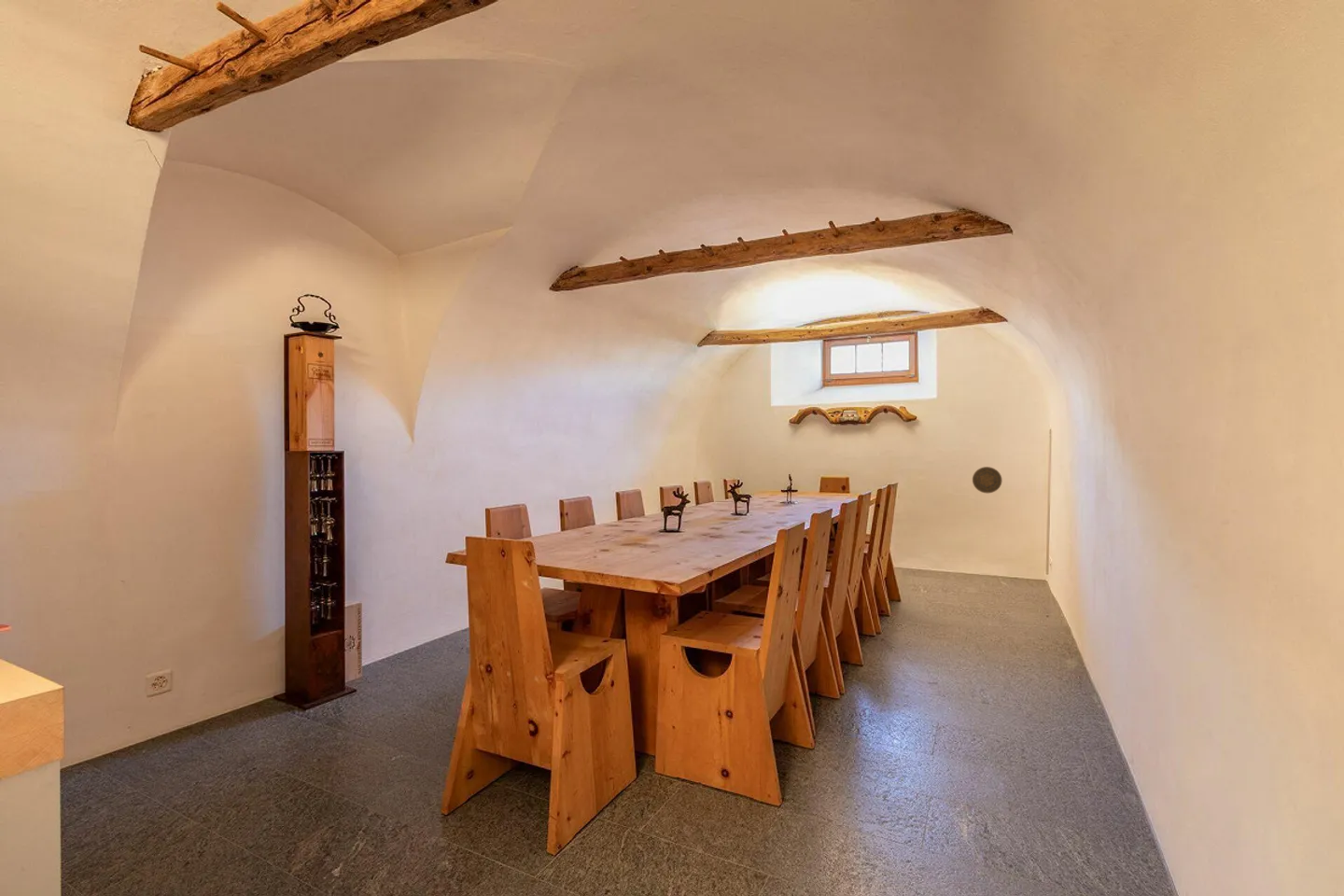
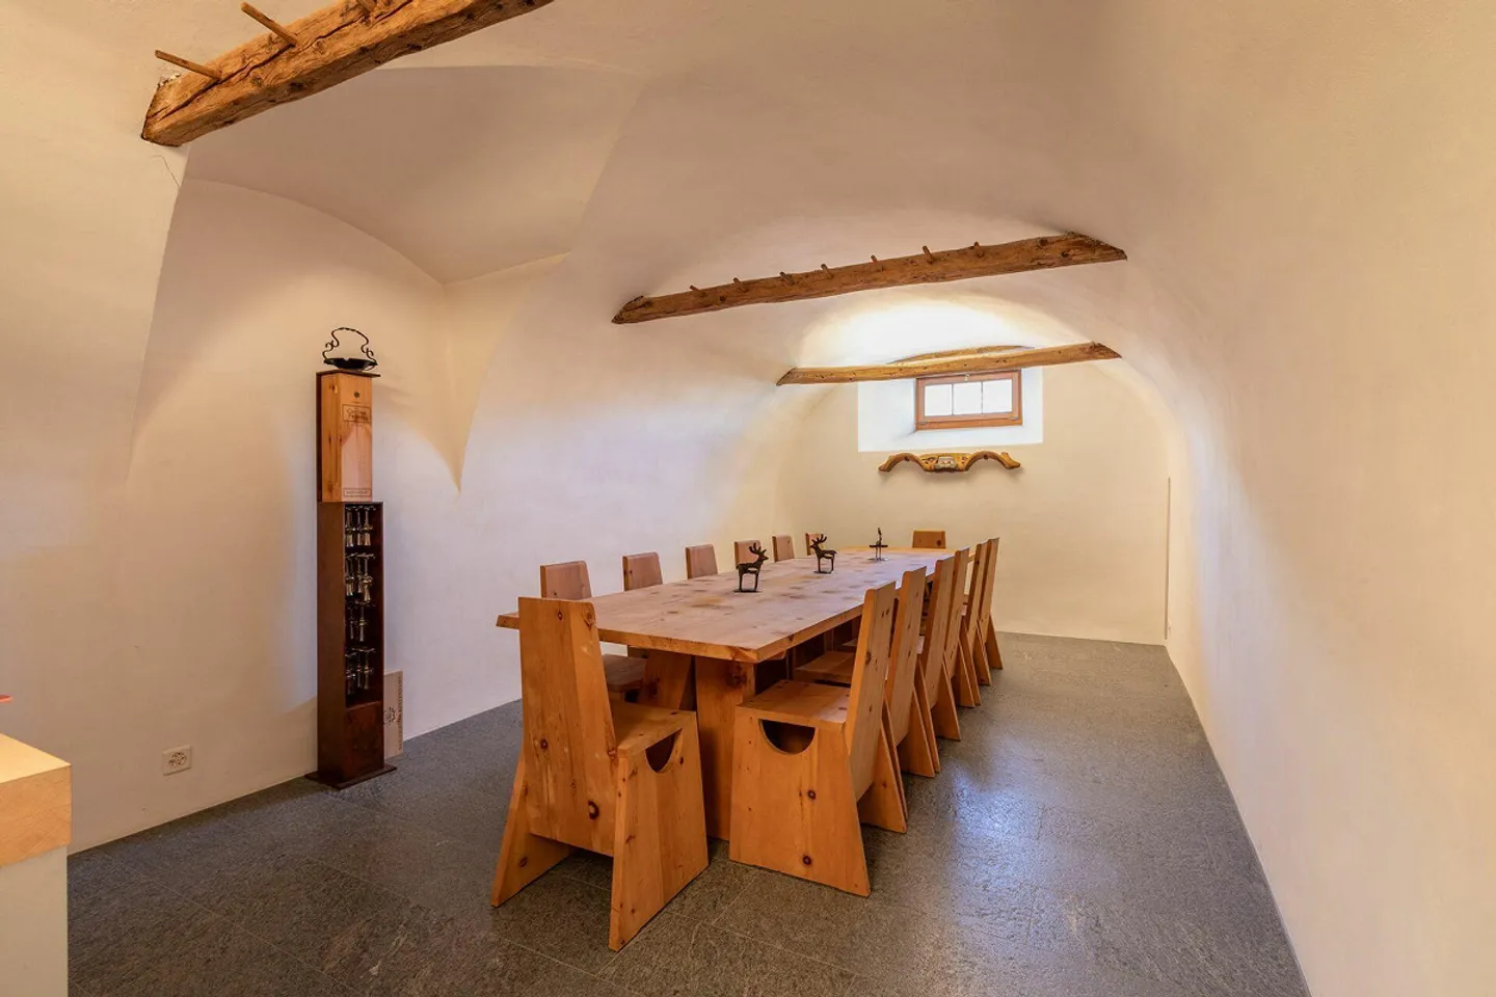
- decorative plate [972,466,1003,494]
